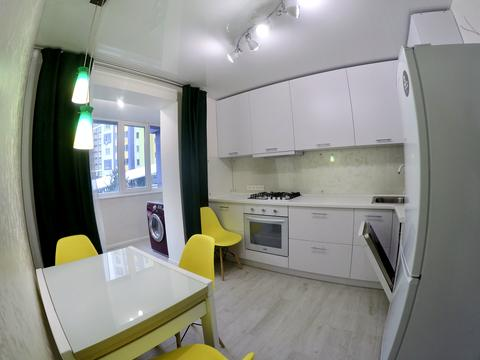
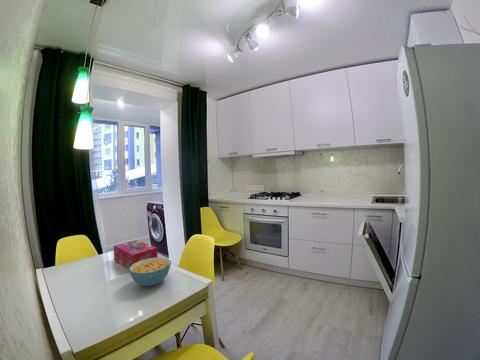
+ cereal bowl [128,256,172,287]
+ tissue box [113,239,159,270]
